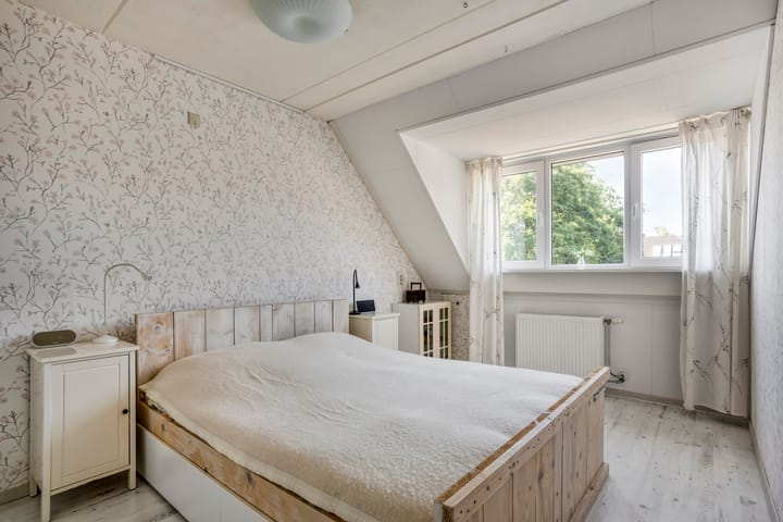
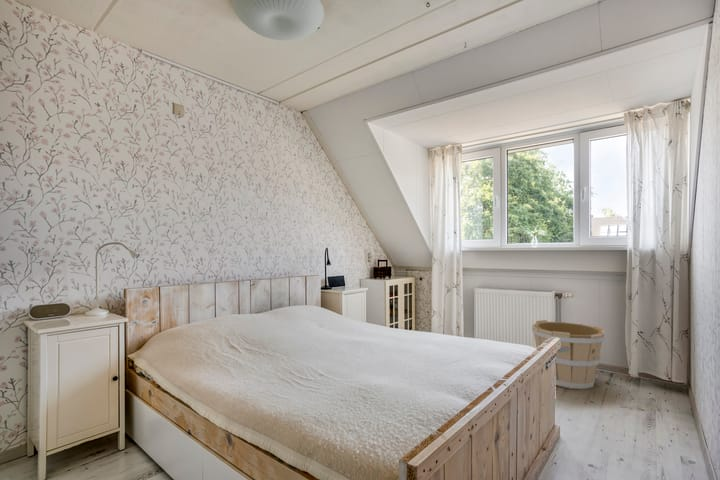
+ wooden bucket [531,319,606,391]
